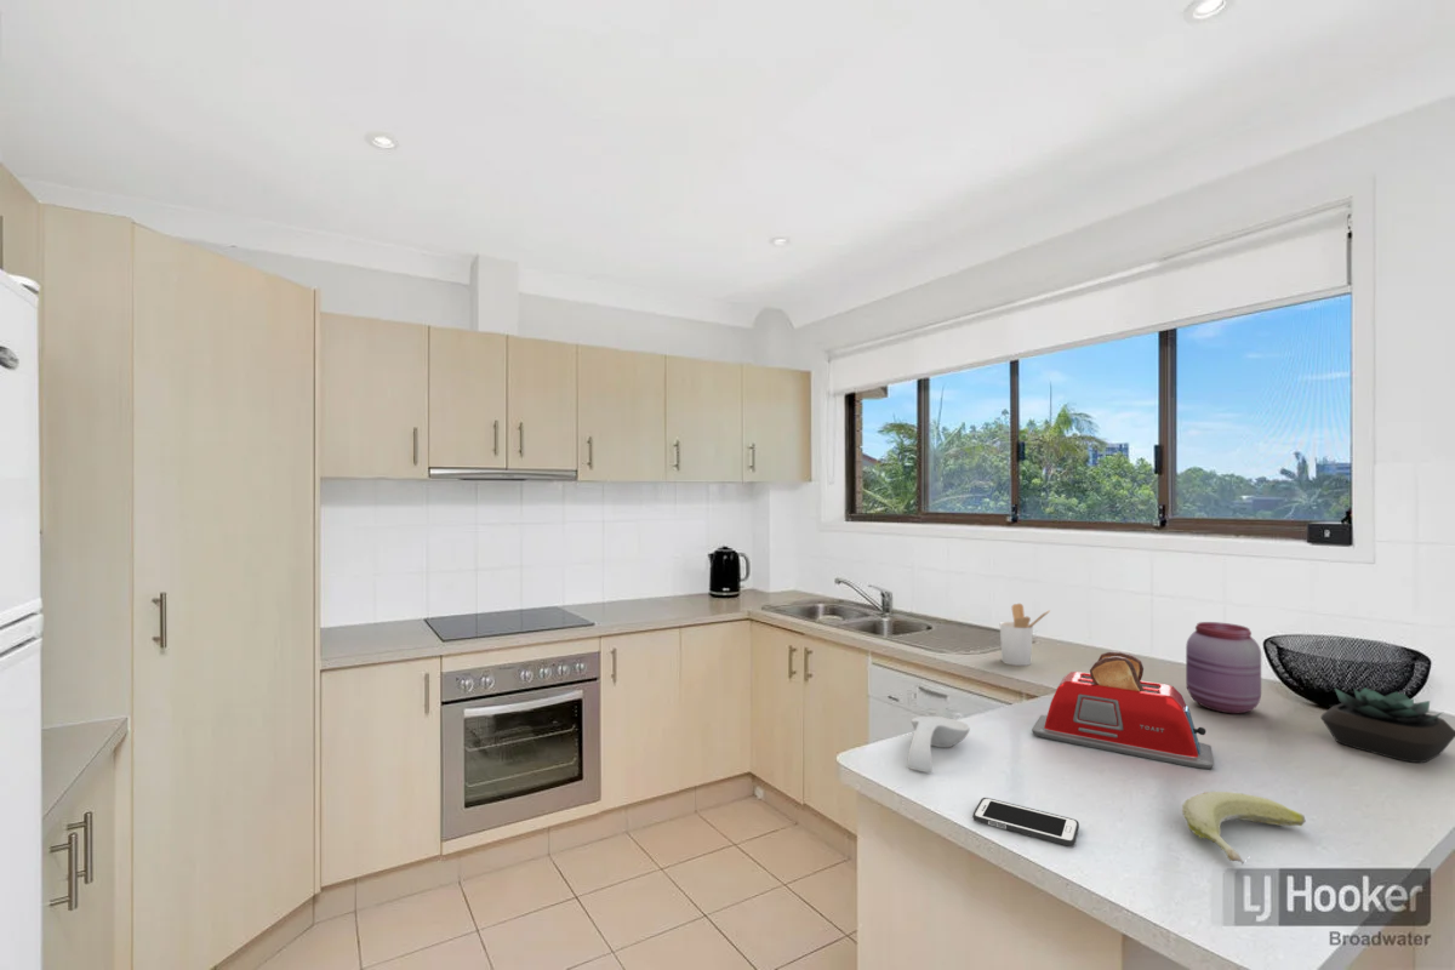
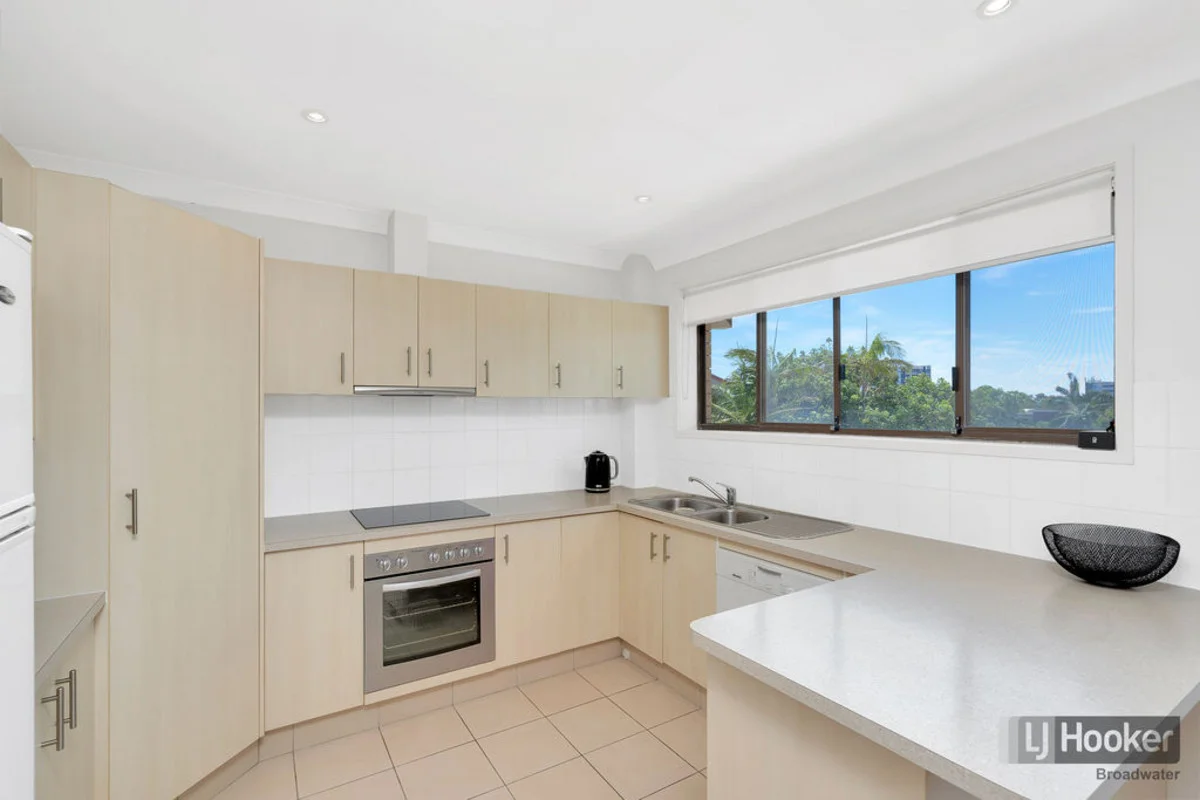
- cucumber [1181,791,1307,866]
- toaster [1031,650,1215,770]
- spoon rest [906,715,971,774]
- utensil holder [999,603,1051,667]
- cell phone [971,797,1080,848]
- jar [1185,621,1262,714]
- succulent plant [1319,686,1455,764]
